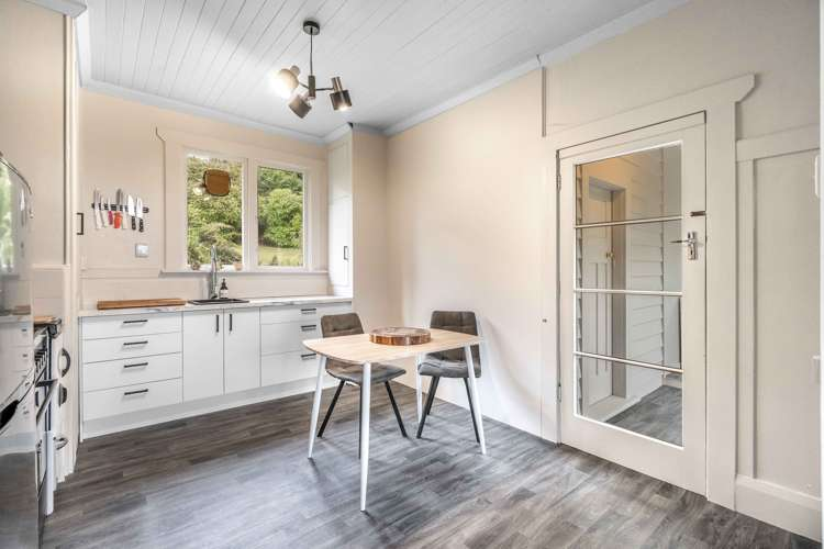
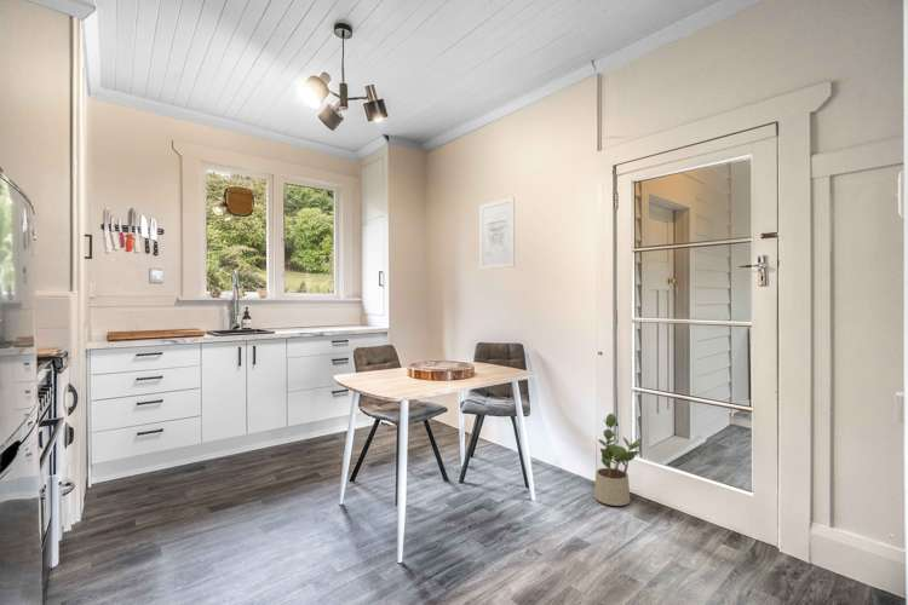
+ wall art [478,196,516,271]
+ potted plant [593,413,643,507]
